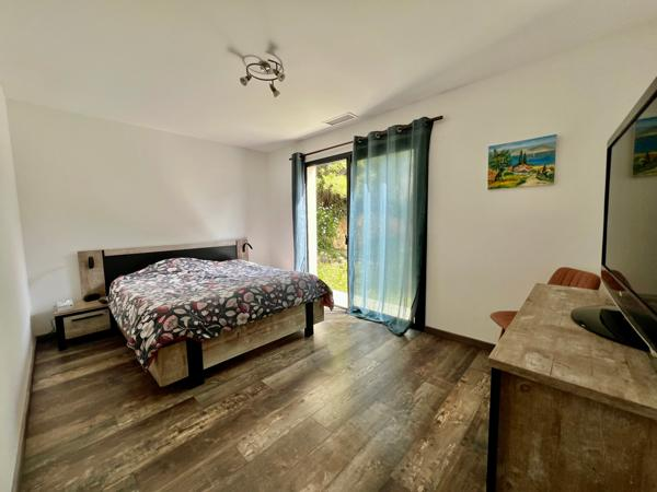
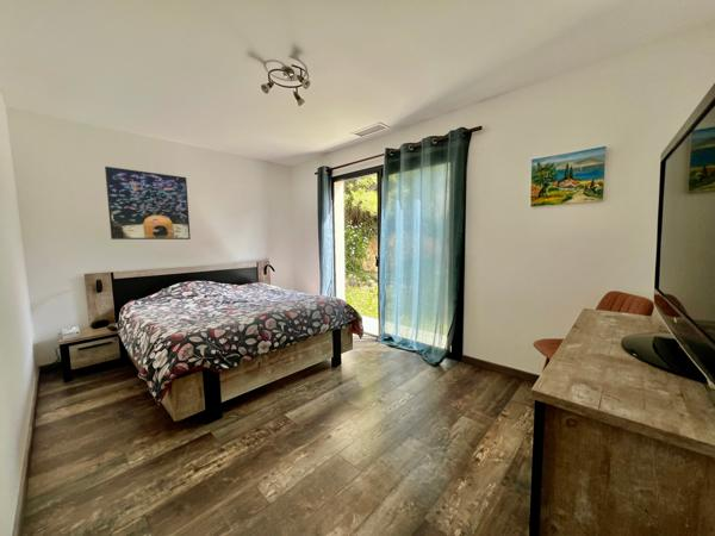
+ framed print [104,166,192,241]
